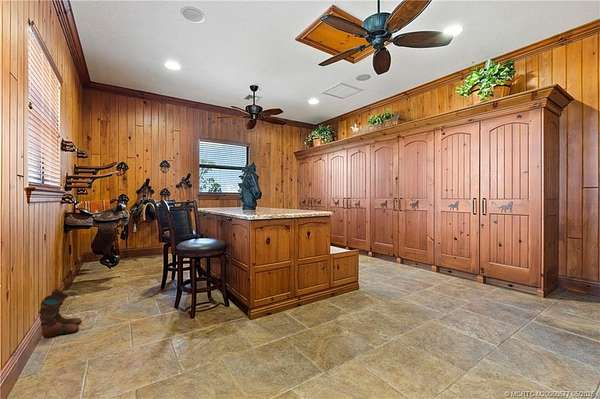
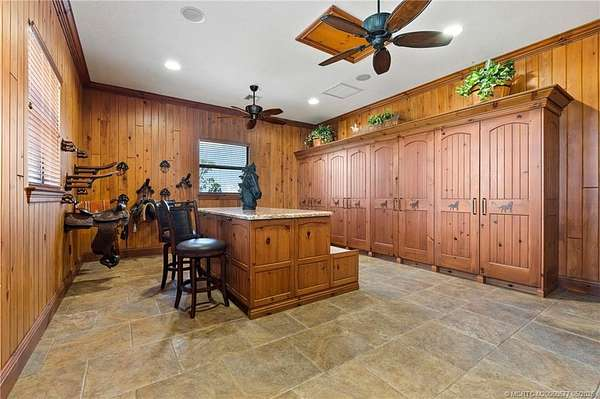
- boots [38,288,83,339]
